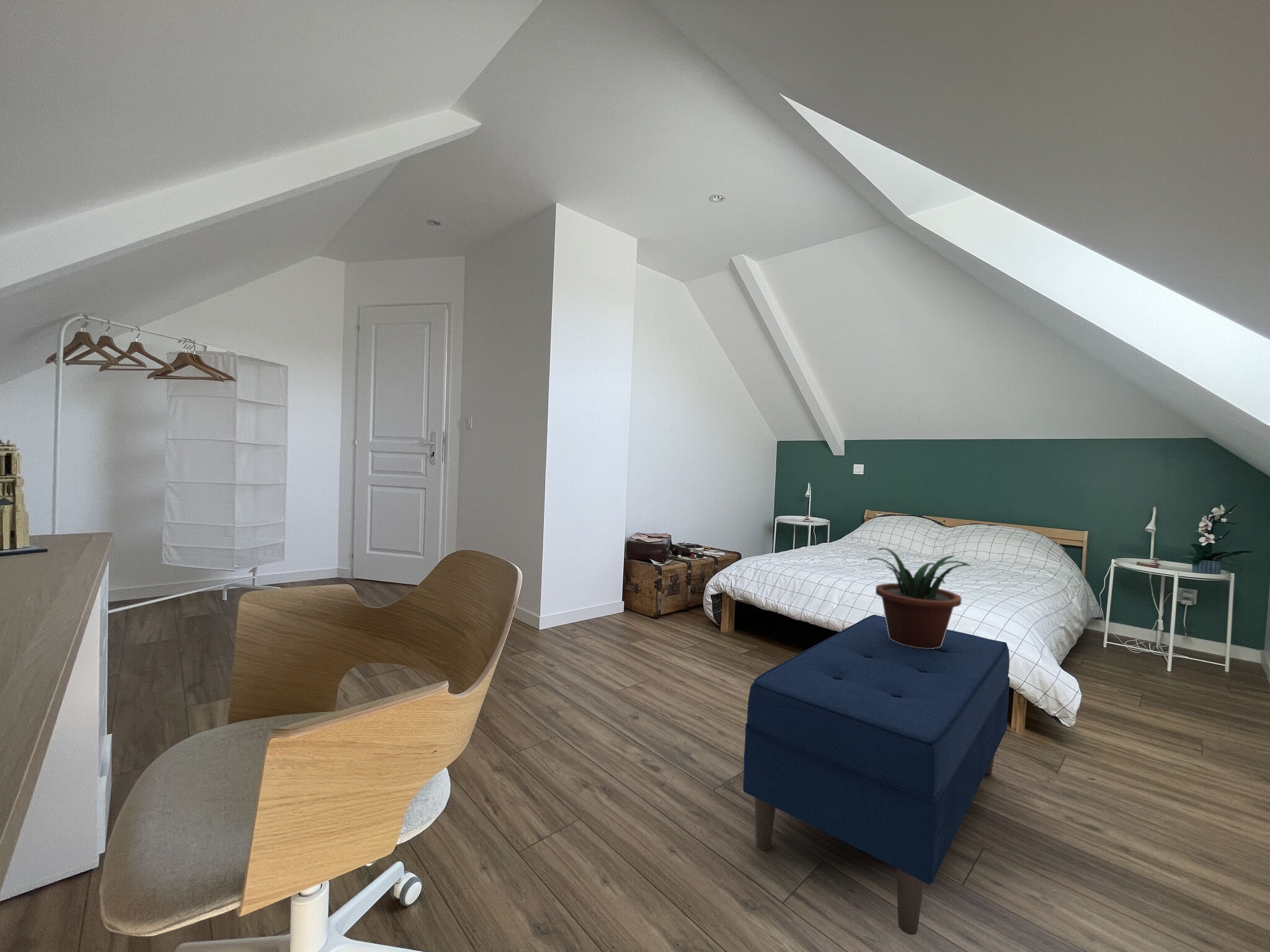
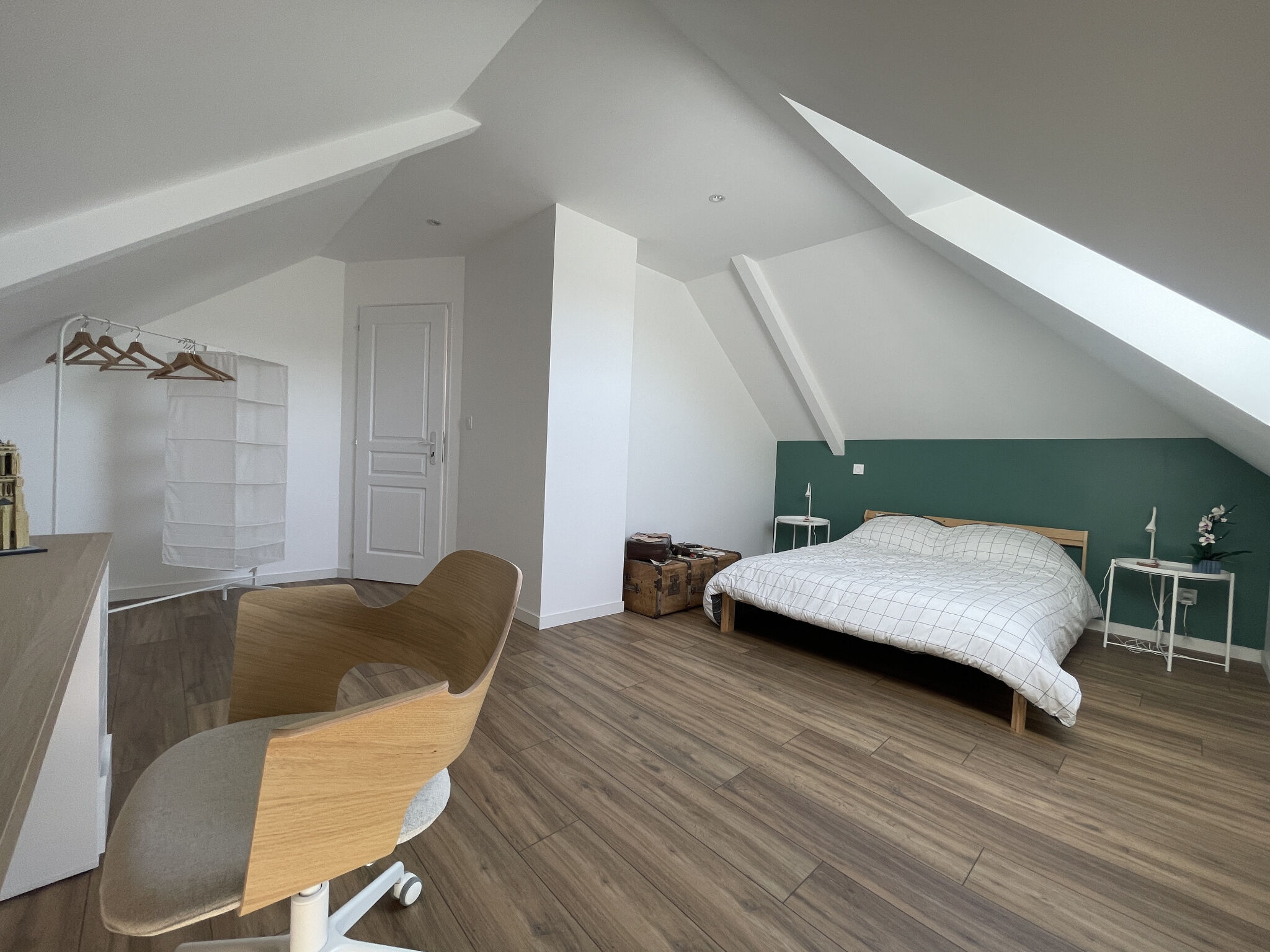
- bench [742,614,1010,935]
- potted plant [866,547,972,649]
